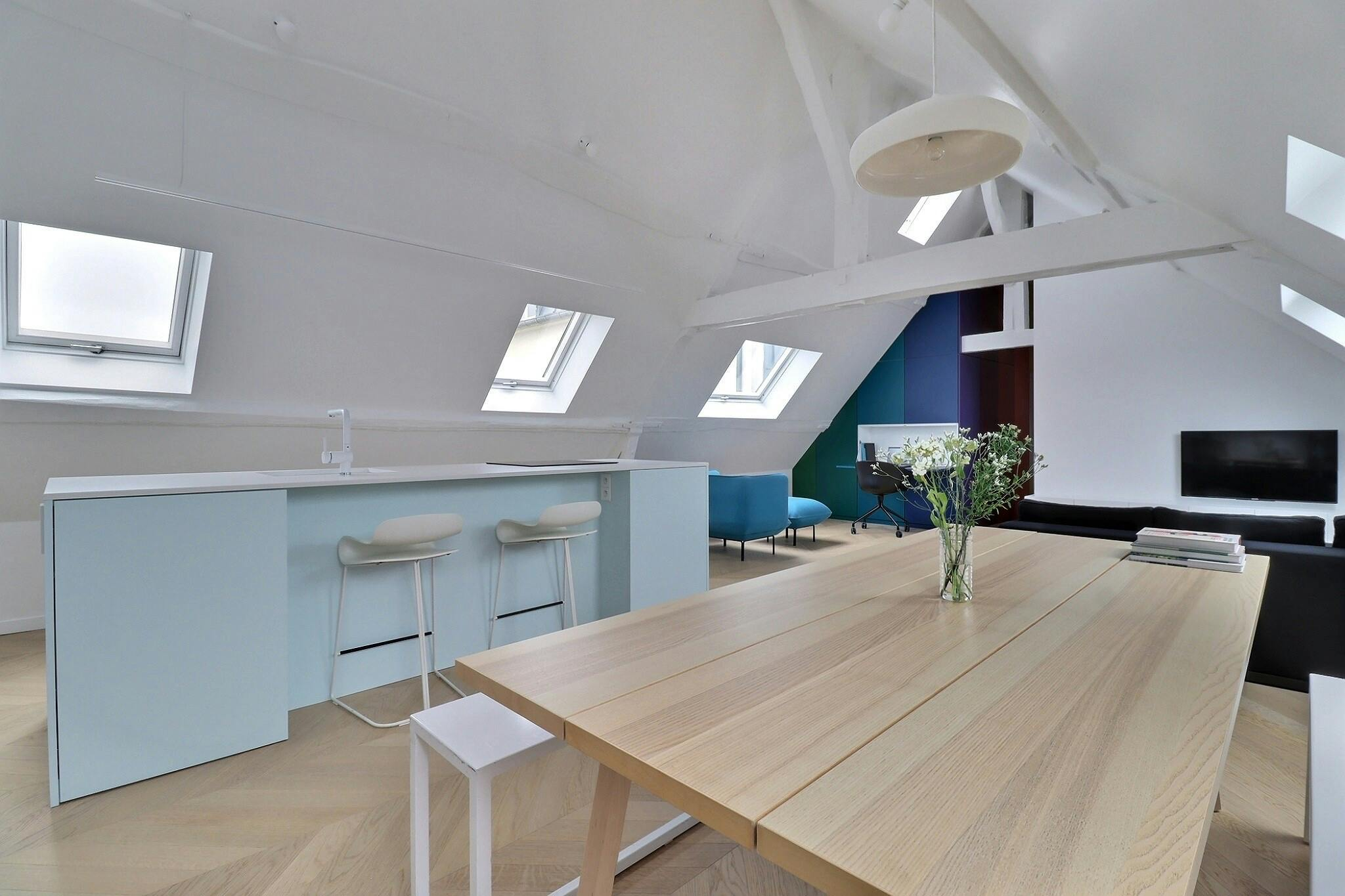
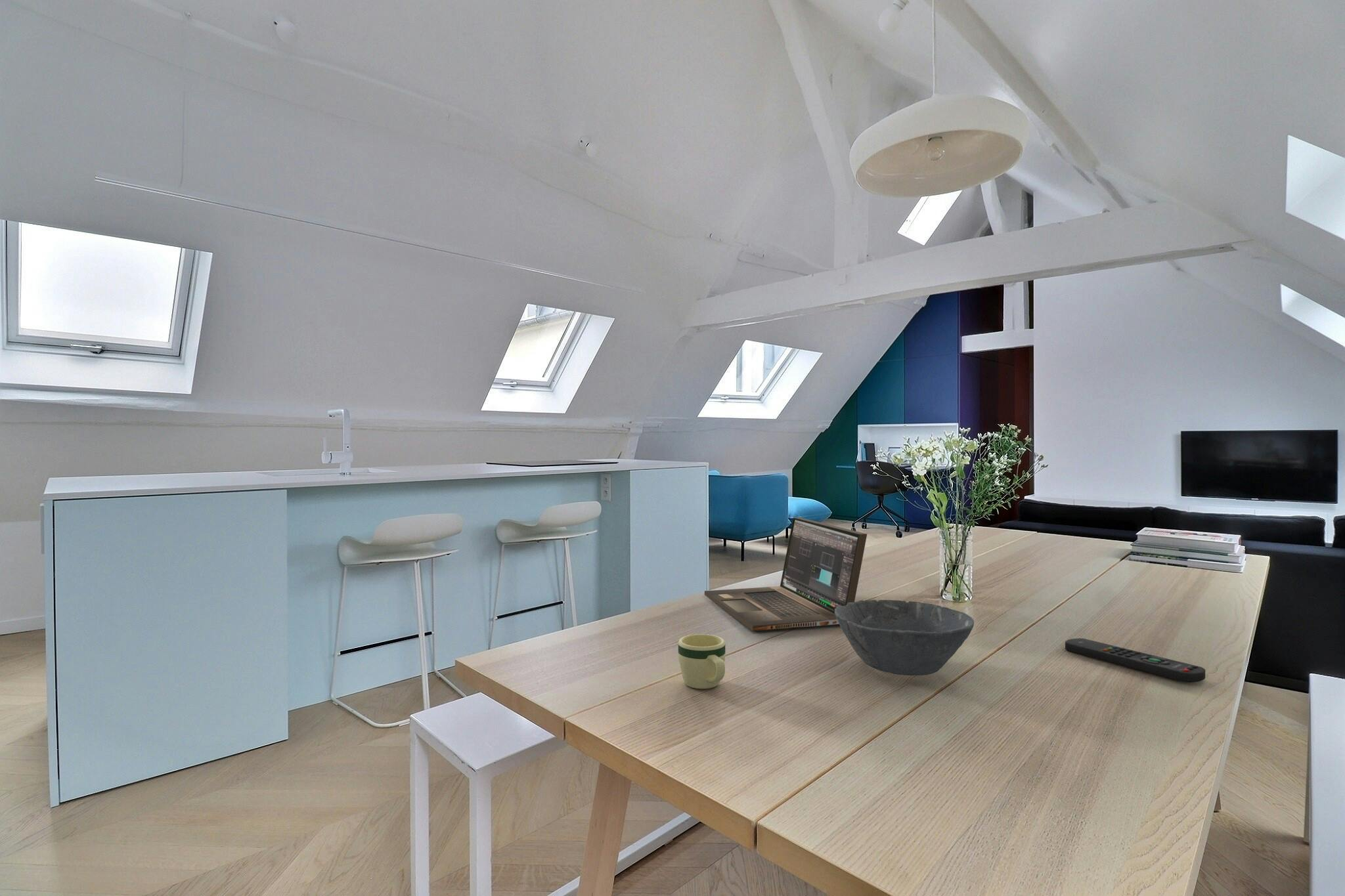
+ bowl [835,599,975,676]
+ remote control [1065,637,1206,683]
+ laptop [704,517,868,631]
+ mug [678,633,726,689]
